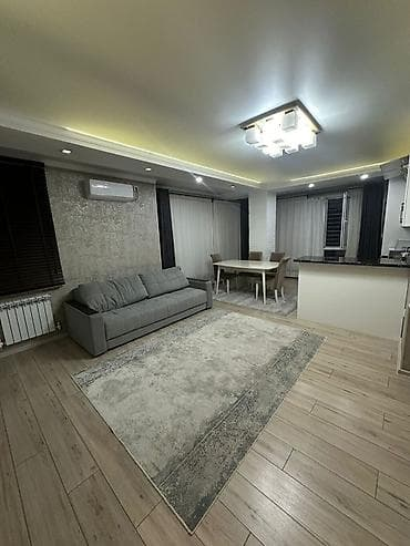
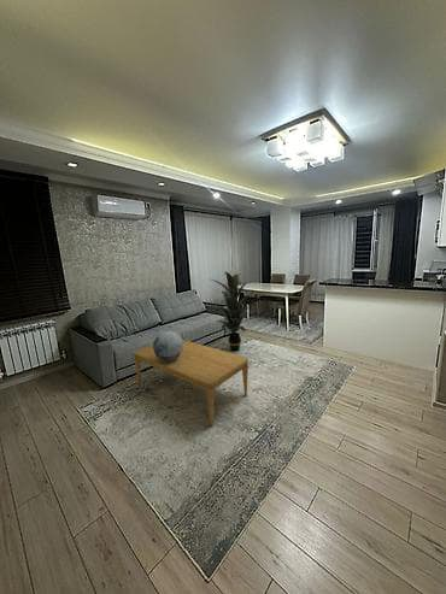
+ indoor plant [209,271,257,352]
+ decorative sphere [152,330,183,361]
+ coffee table [131,339,250,425]
